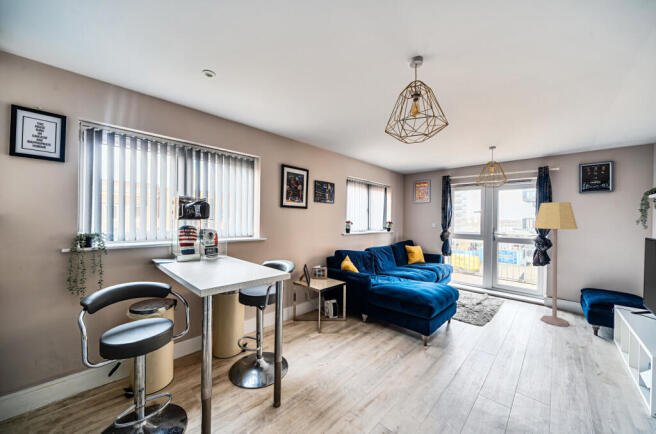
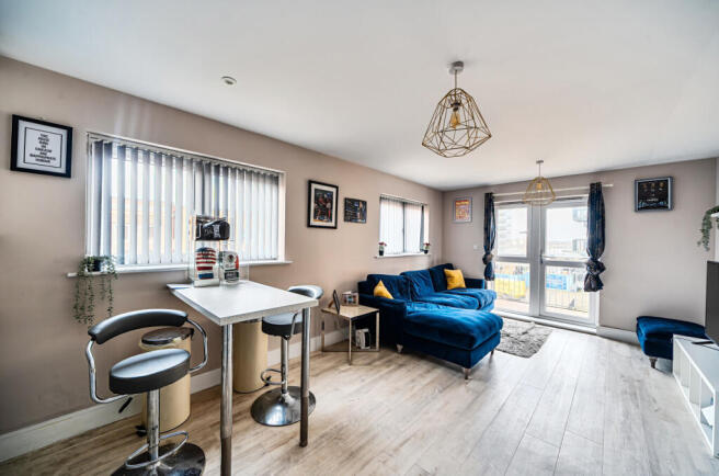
- lamp [533,201,579,327]
